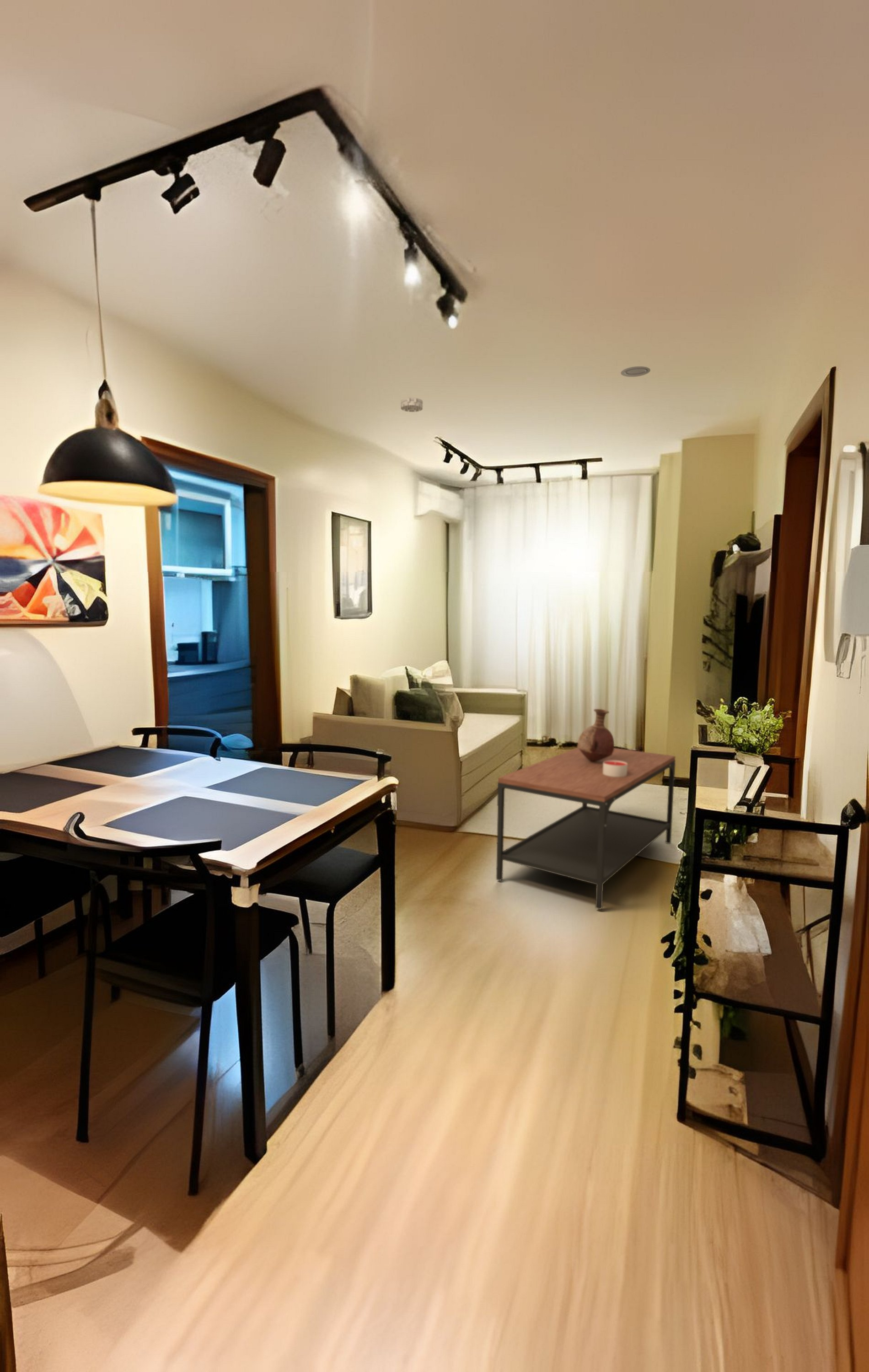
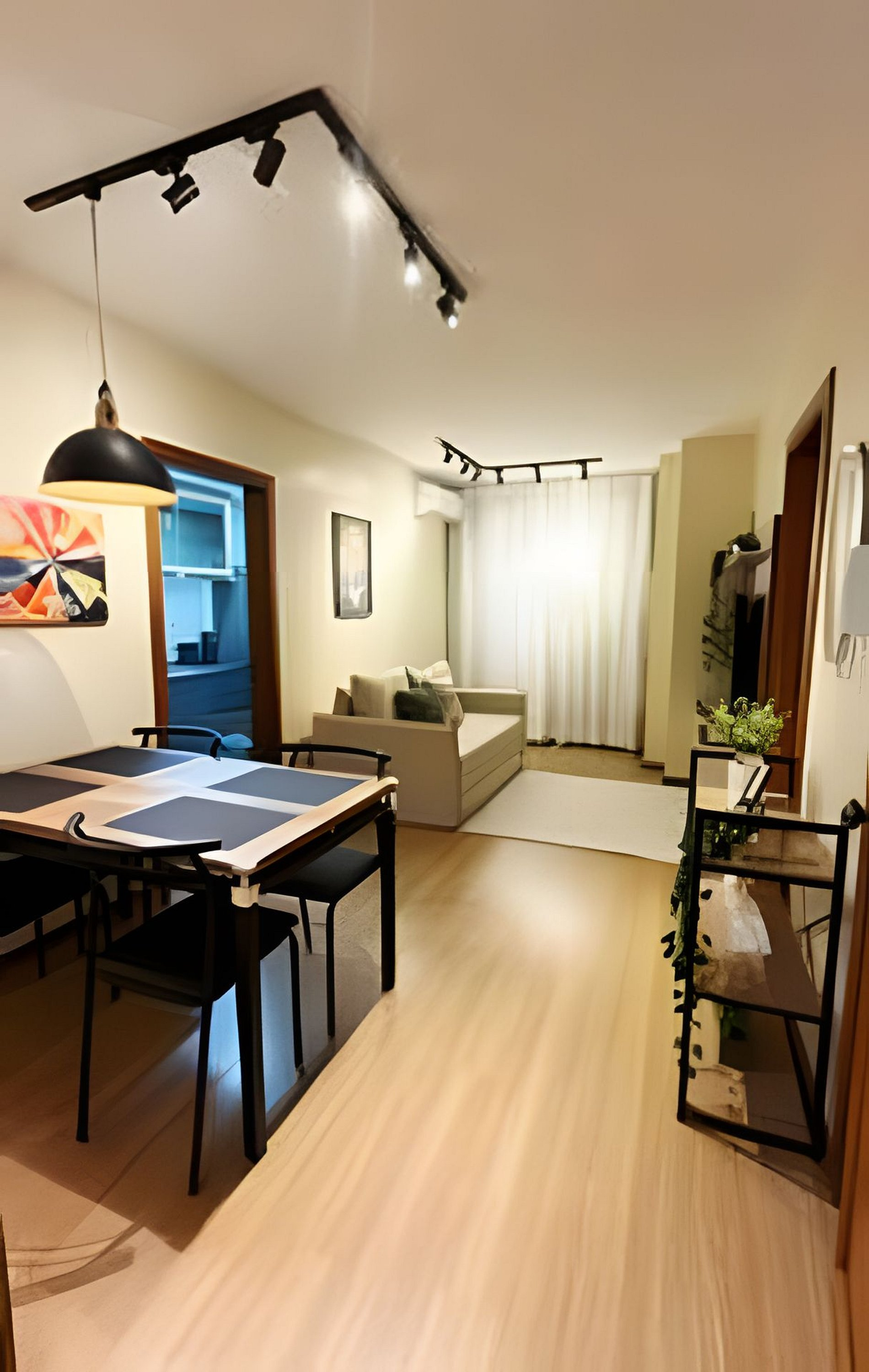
- coffee table [496,747,676,910]
- candle [603,761,627,777]
- recessed light [620,366,651,377]
- smoke detector [400,397,423,413]
- vase [577,708,615,761]
